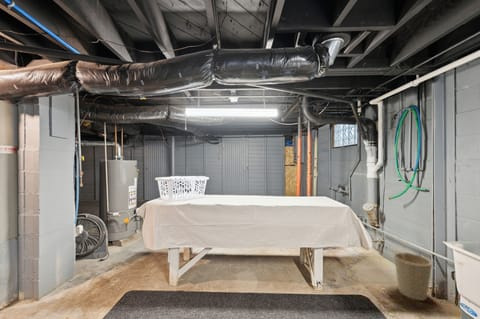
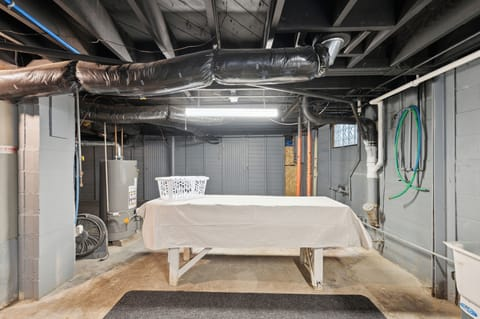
- basket [393,250,433,302]
